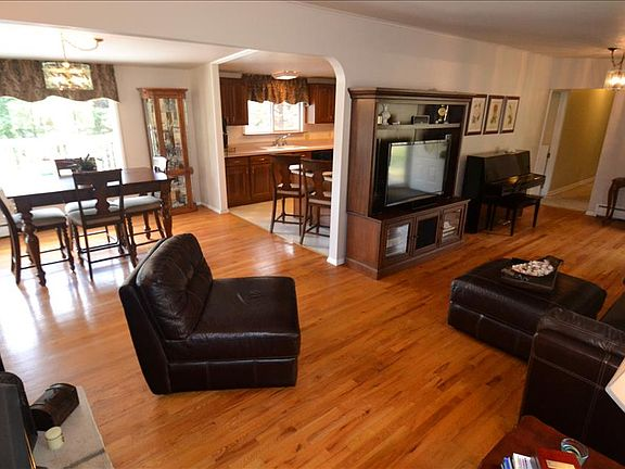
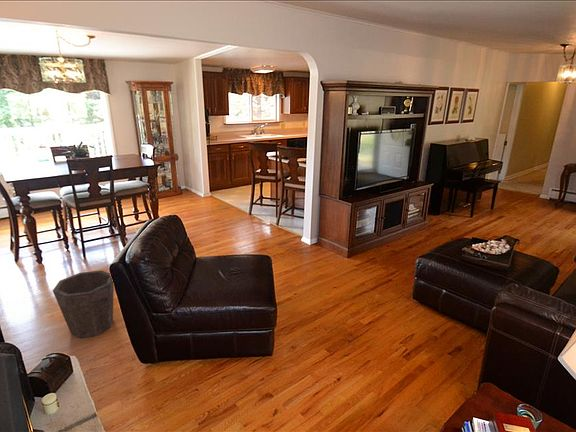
+ waste bin [52,270,115,339]
